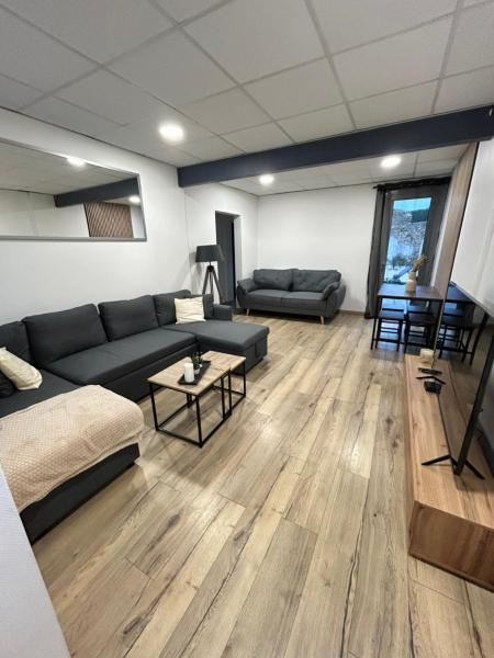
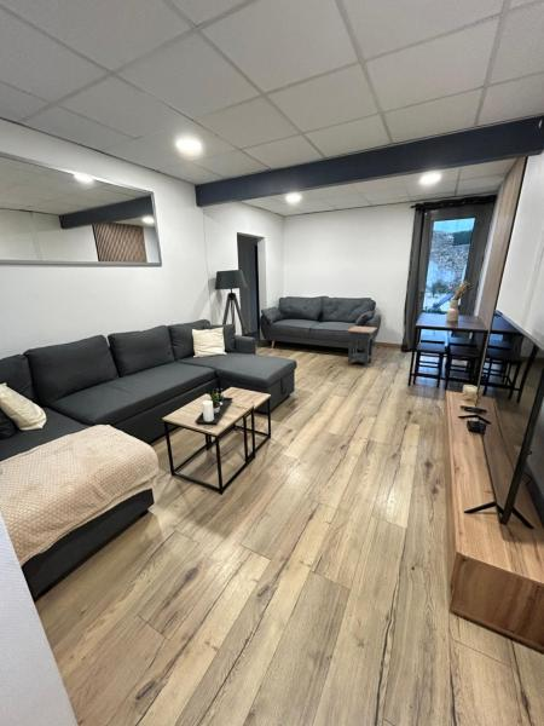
+ side table [346,325,378,369]
